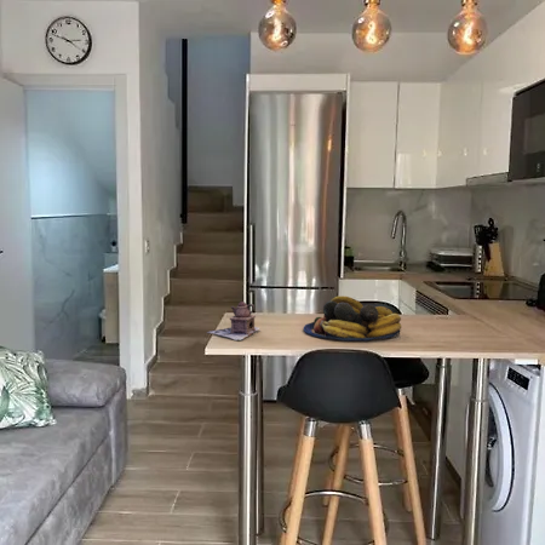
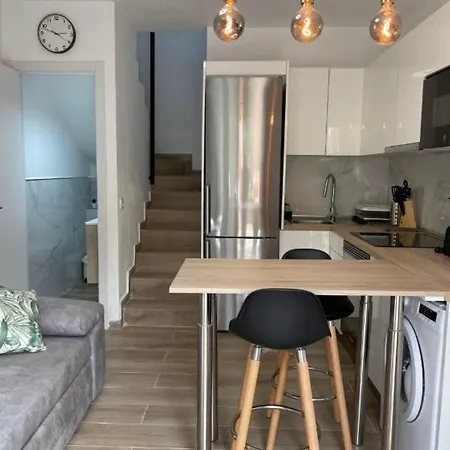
- teapot [206,300,262,342]
- fruit bowl [303,294,402,342]
